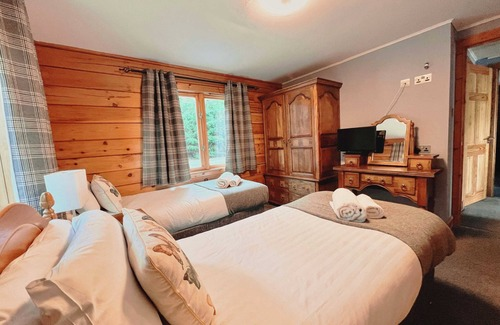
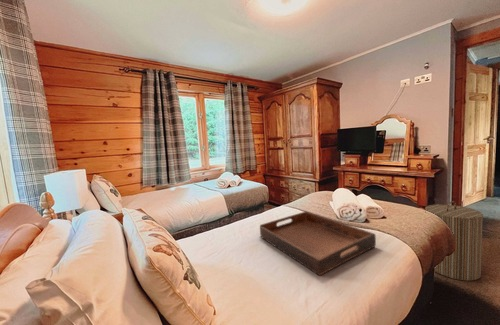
+ laundry hamper [424,200,484,282]
+ serving tray [259,210,377,277]
